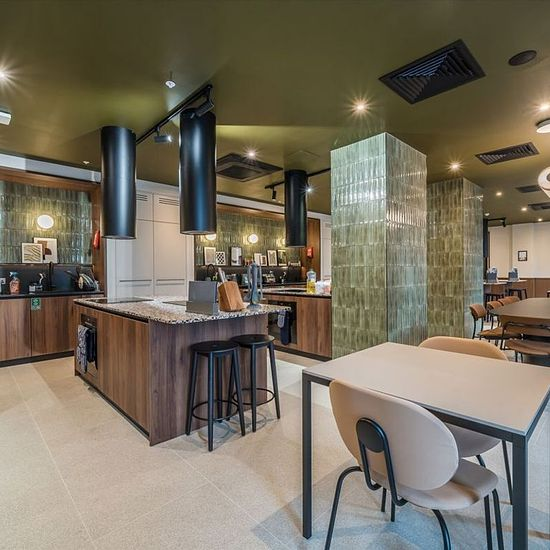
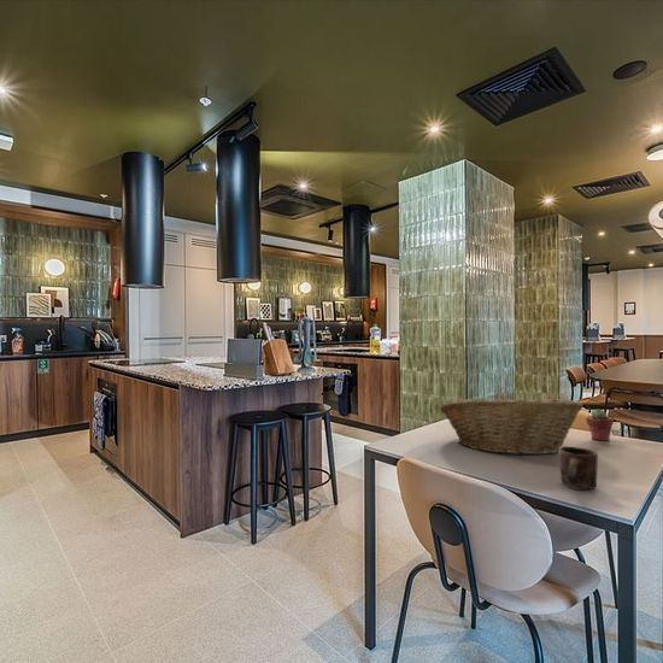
+ fruit basket [439,395,583,457]
+ potted succulent [585,409,615,442]
+ mug [558,446,599,491]
